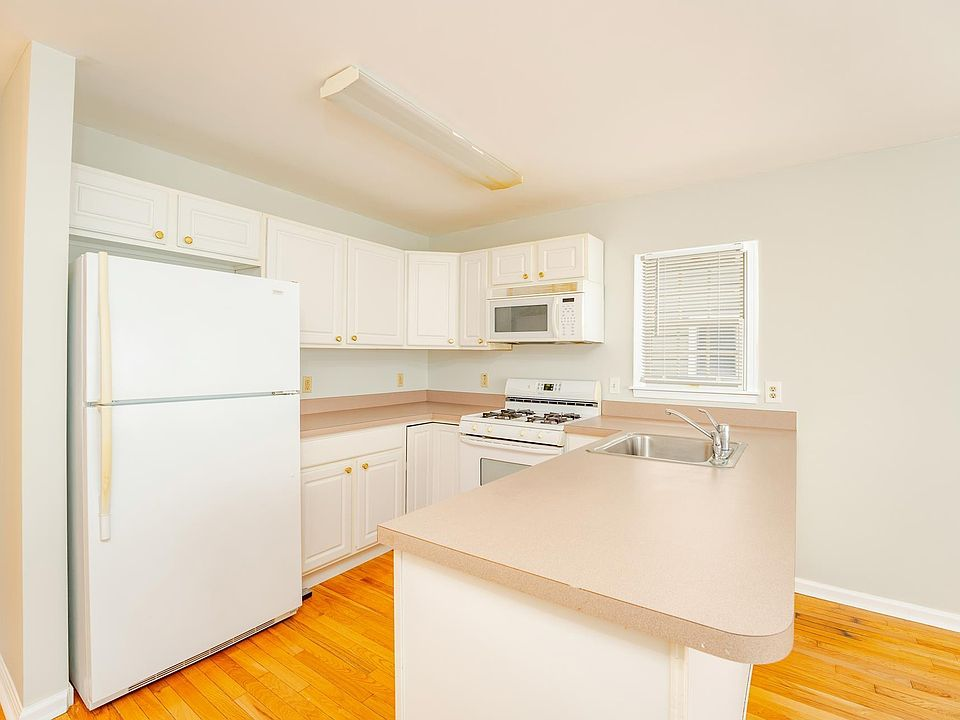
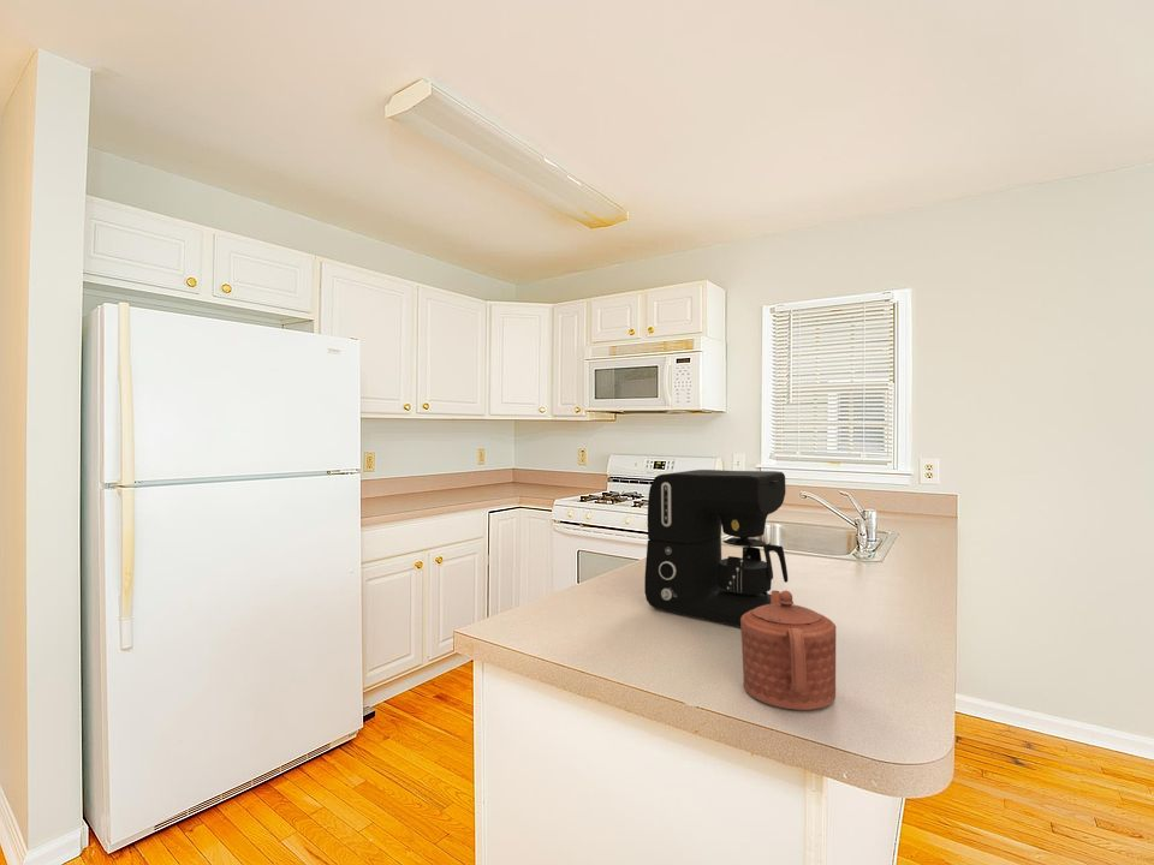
+ coffee maker [643,469,789,628]
+ teapot [740,590,837,711]
